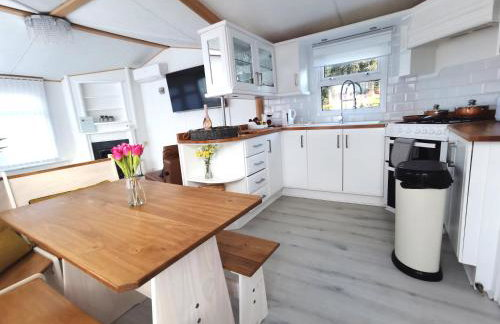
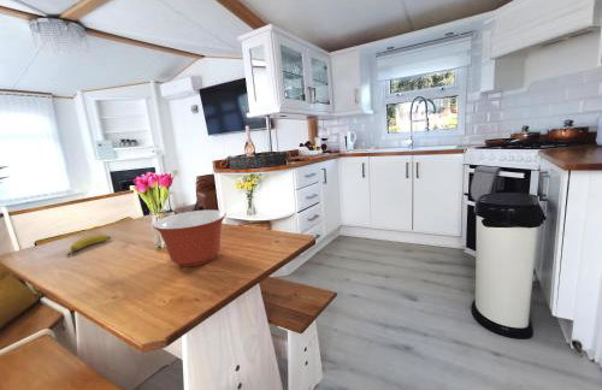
+ banana [65,234,112,258]
+ mixing bowl [152,209,228,267]
